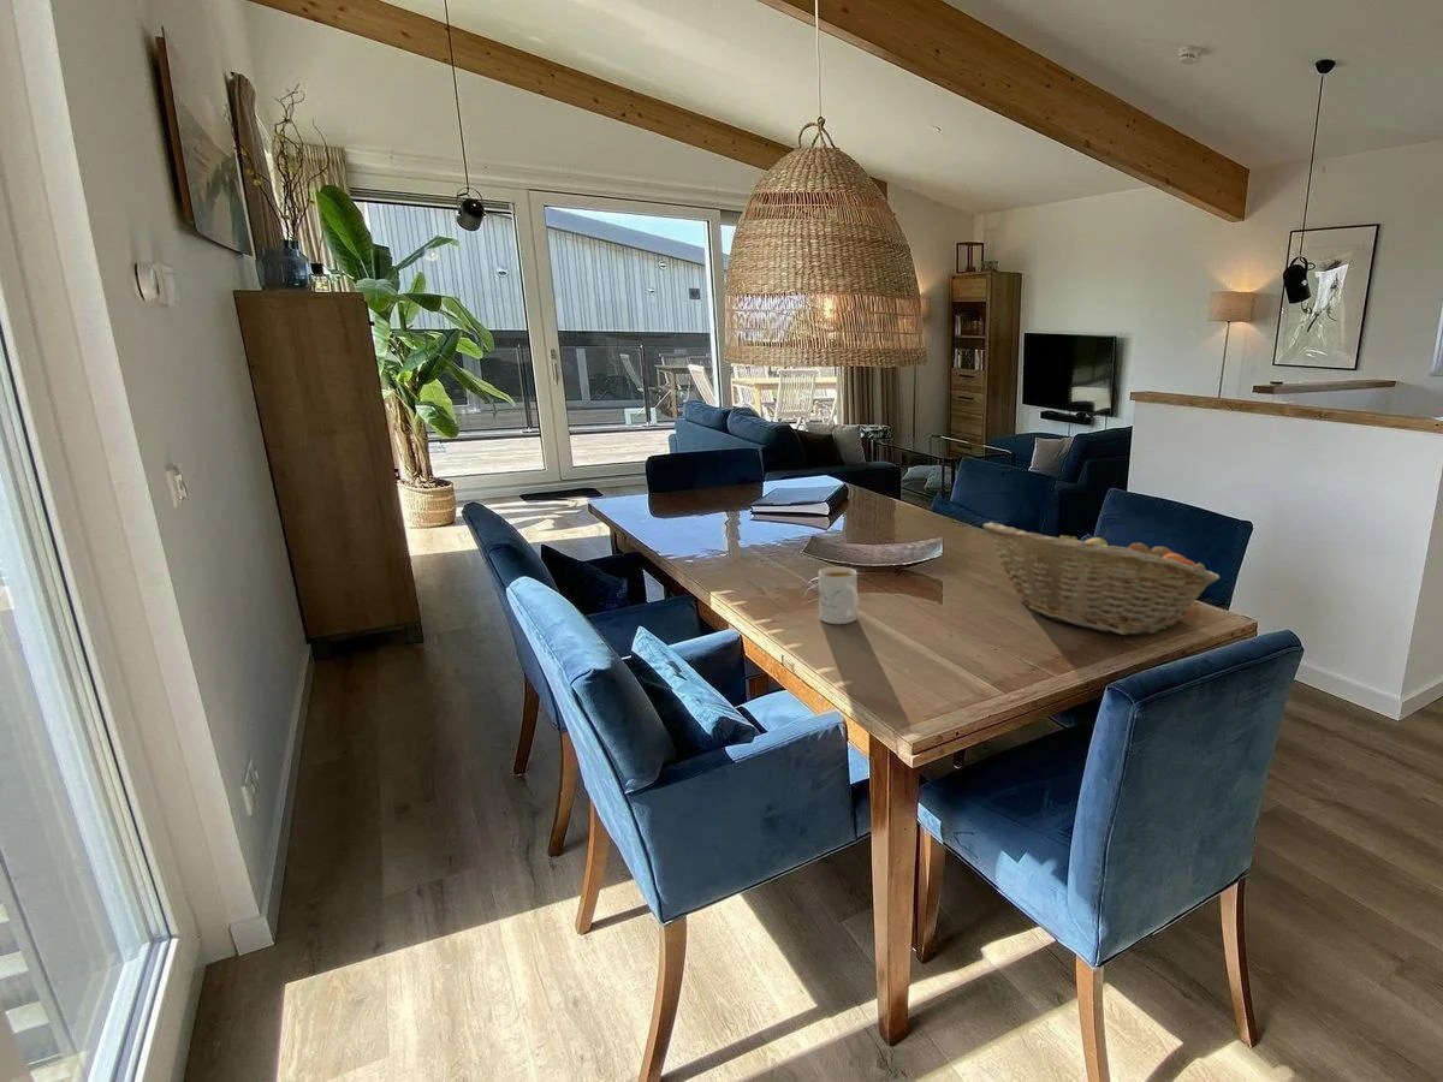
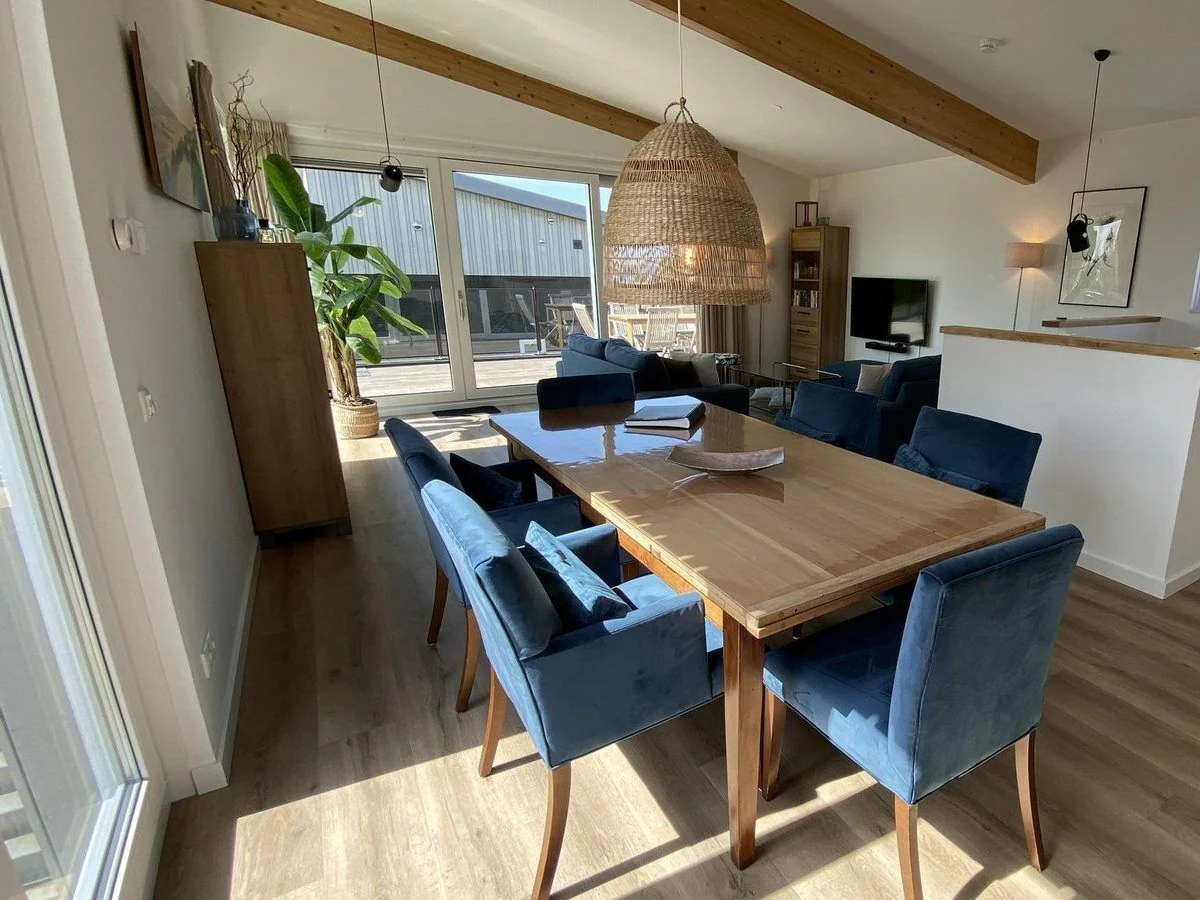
- mug [818,566,860,625]
- fruit basket [982,521,1222,636]
